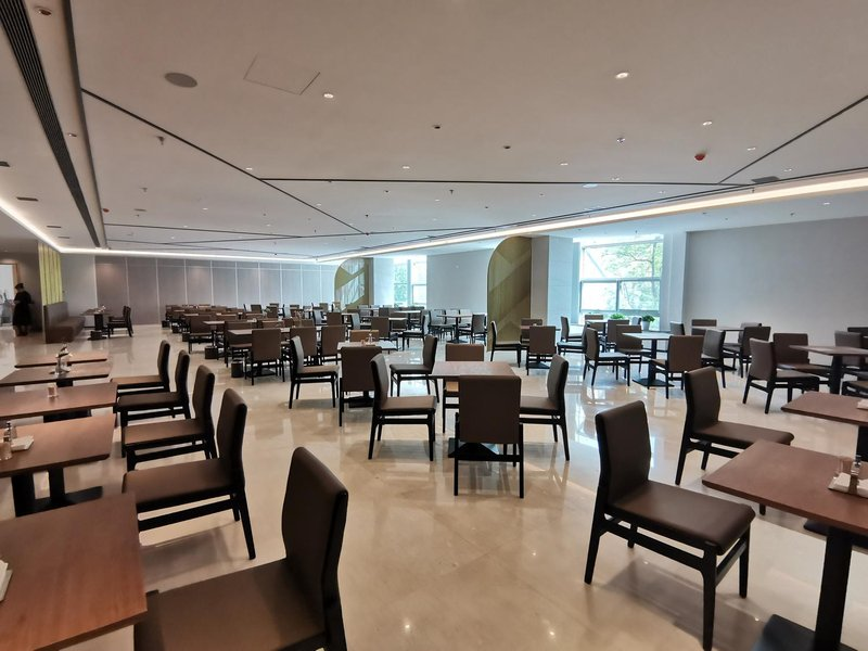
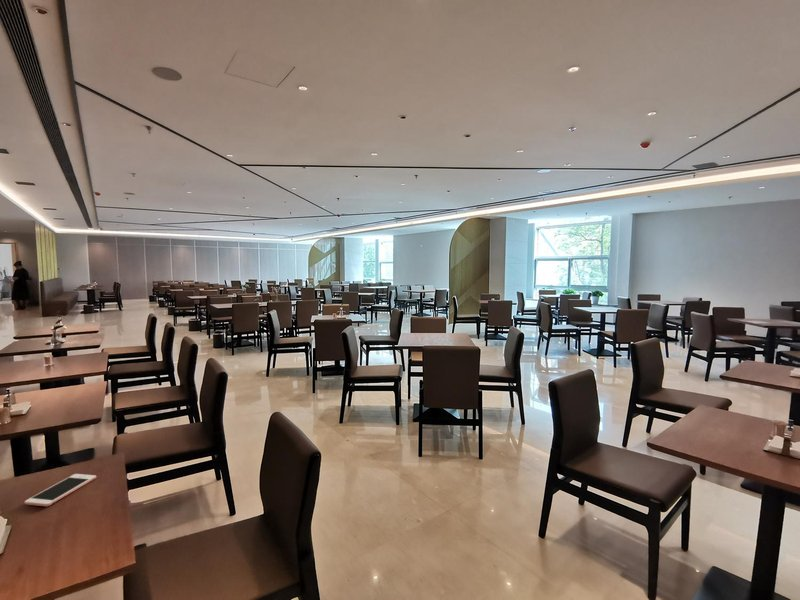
+ cell phone [23,473,97,507]
